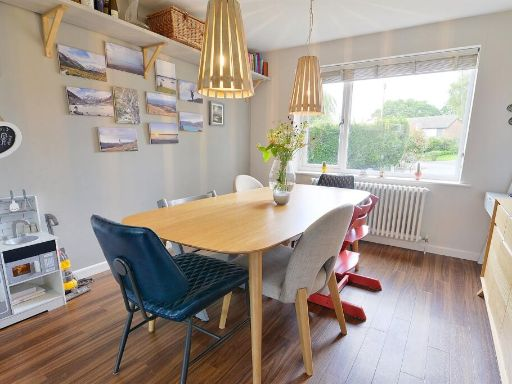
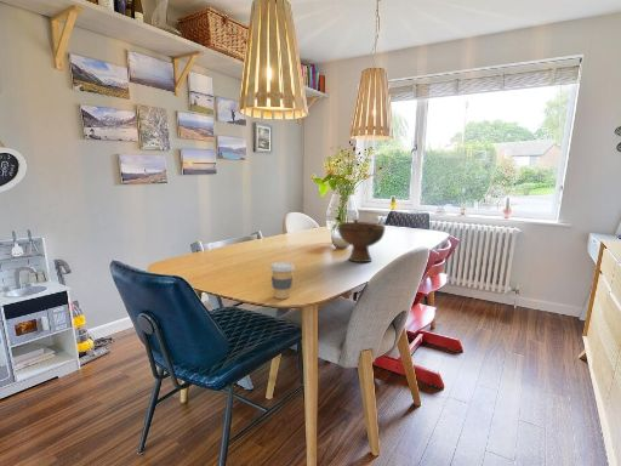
+ bowl [337,218,387,263]
+ coffee cup [269,261,296,300]
